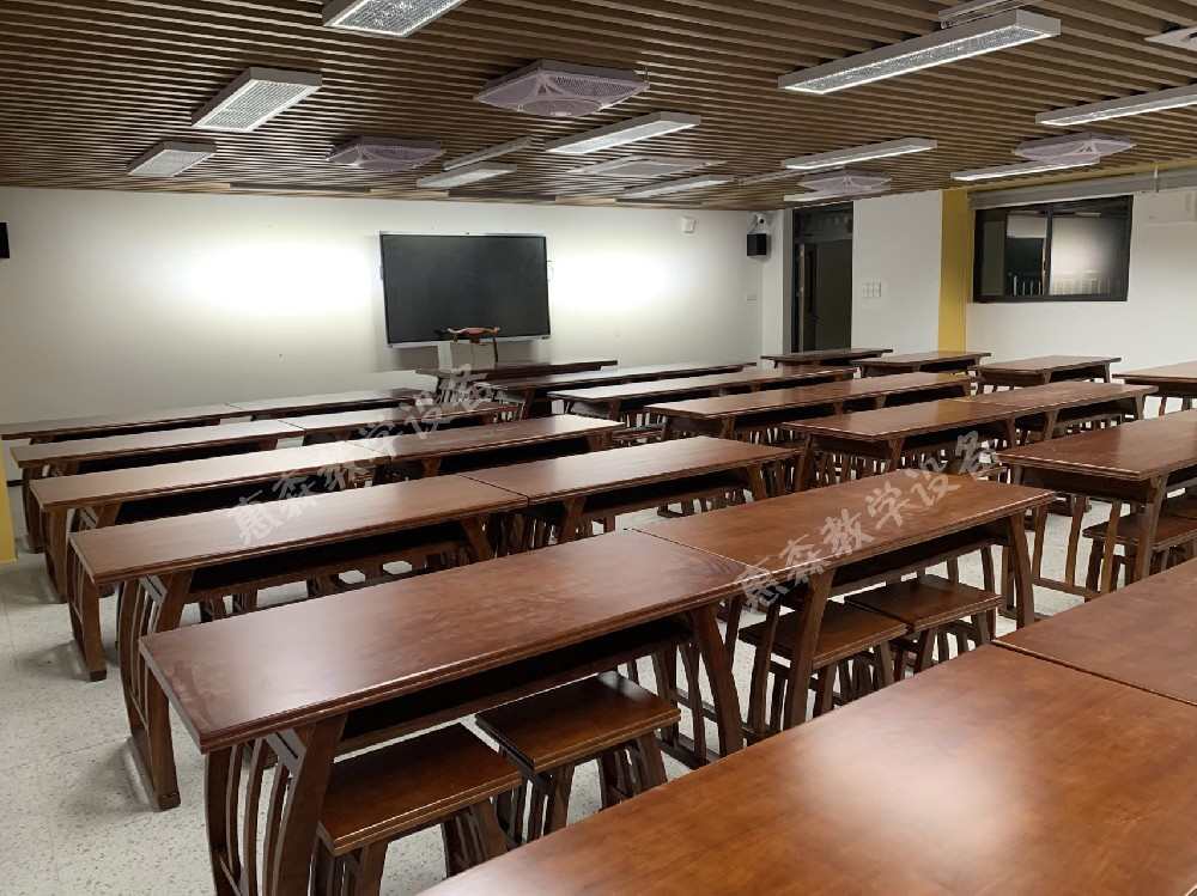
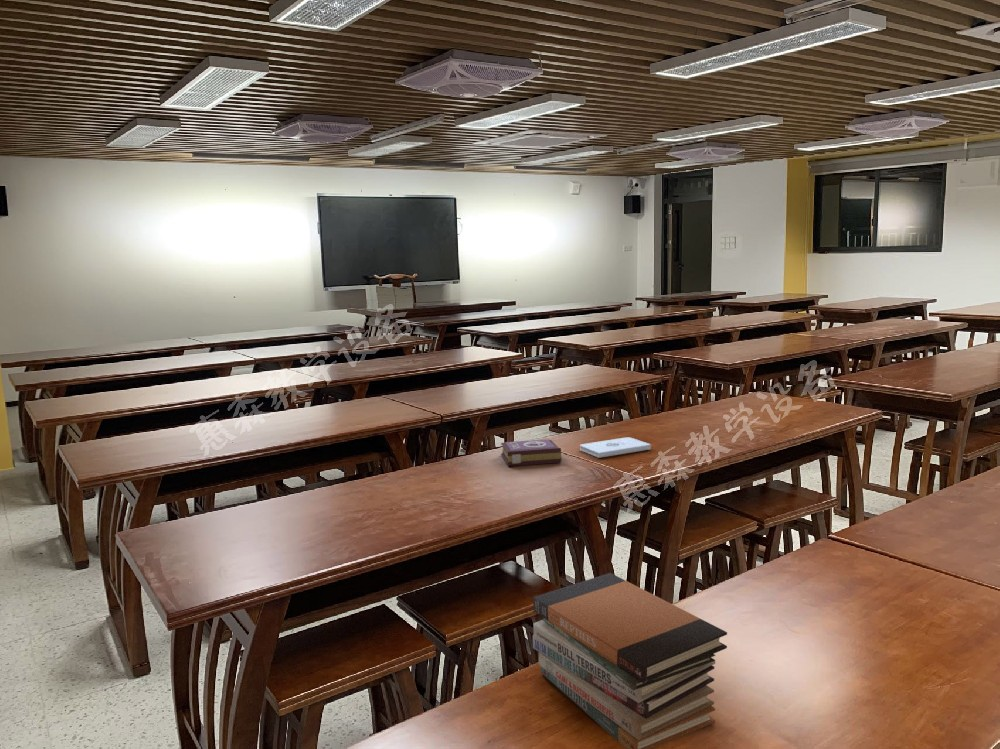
+ book stack [532,572,728,749]
+ book [500,438,562,467]
+ notepad [579,436,652,459]
